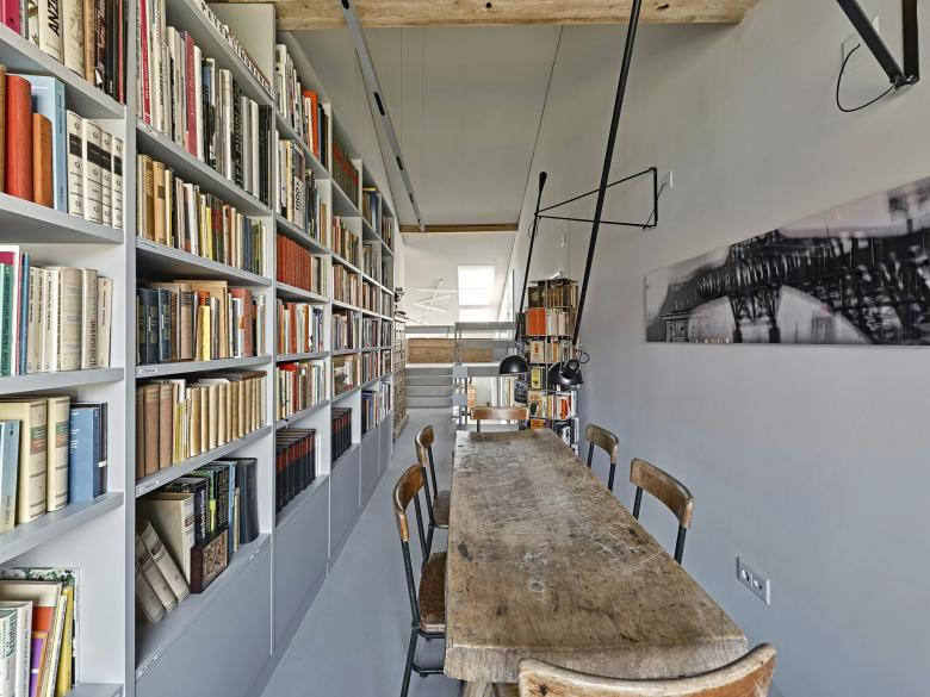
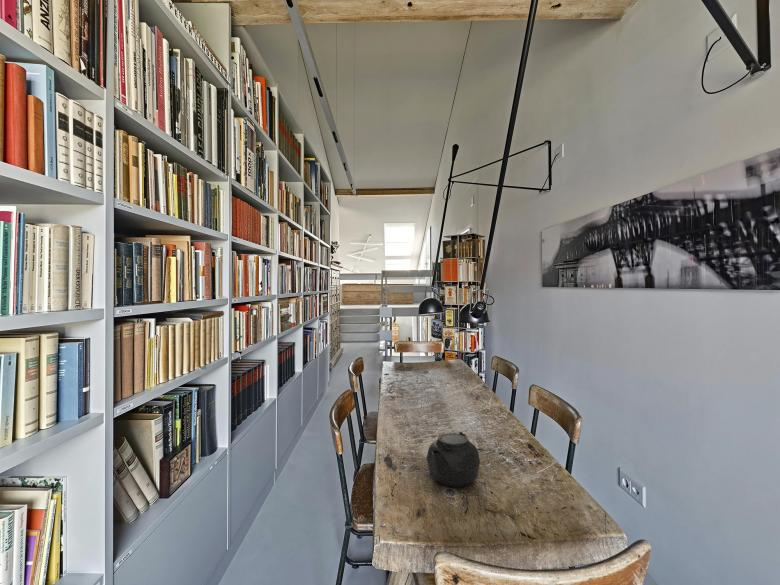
+ teapot [425,431,481,488]
